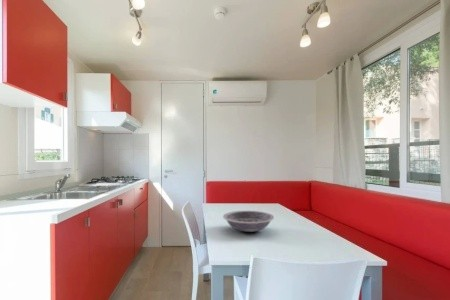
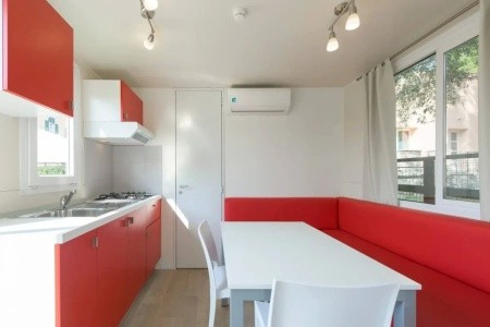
- bowl [222,210,275,233]
